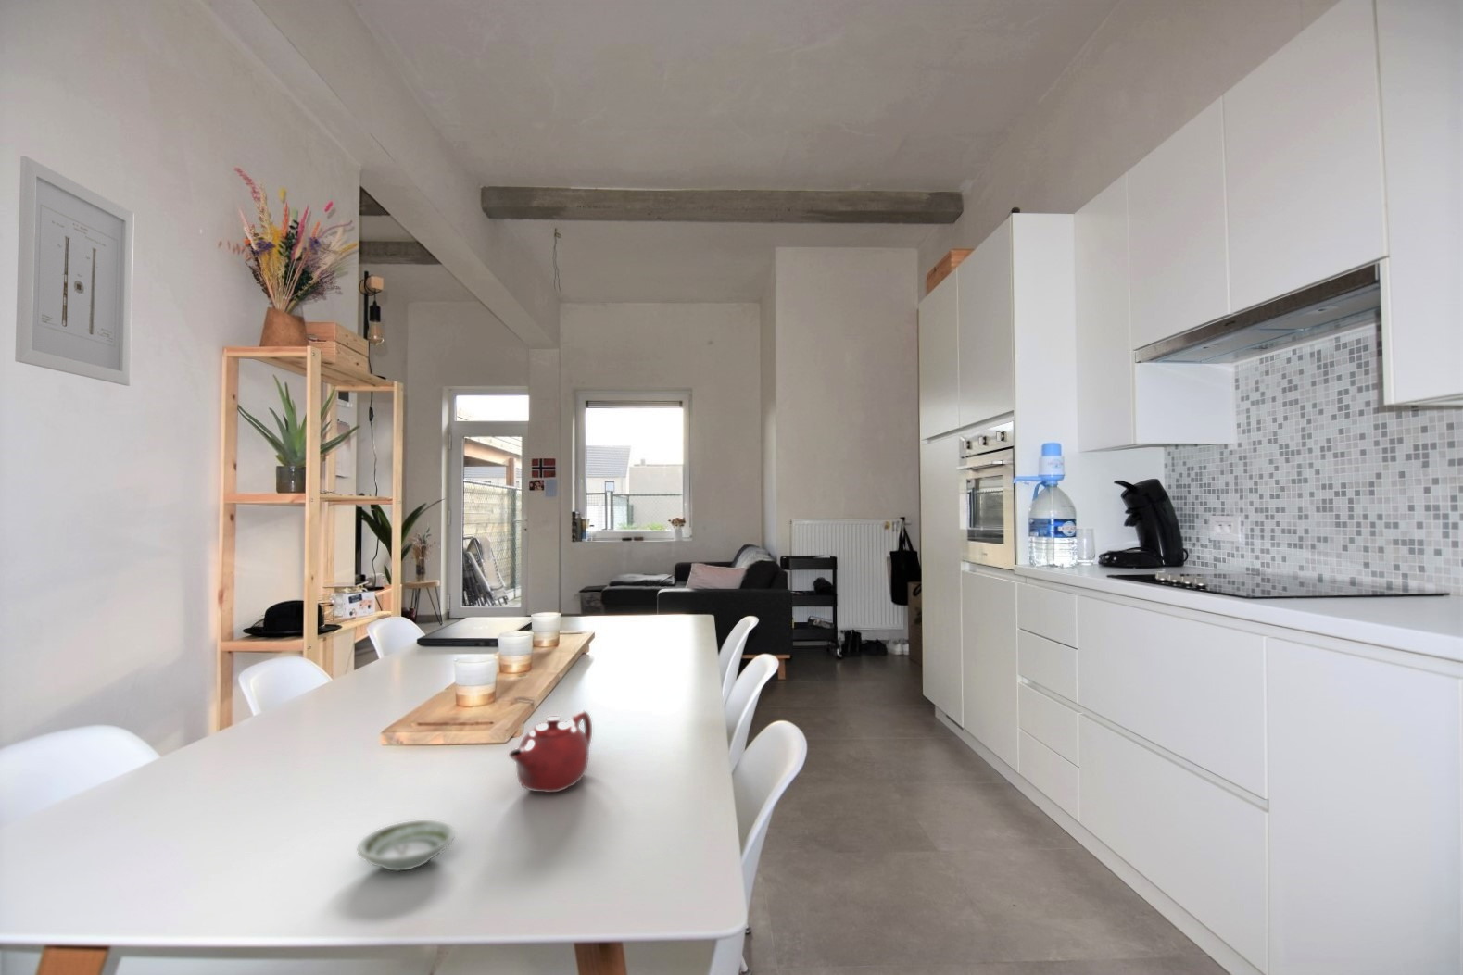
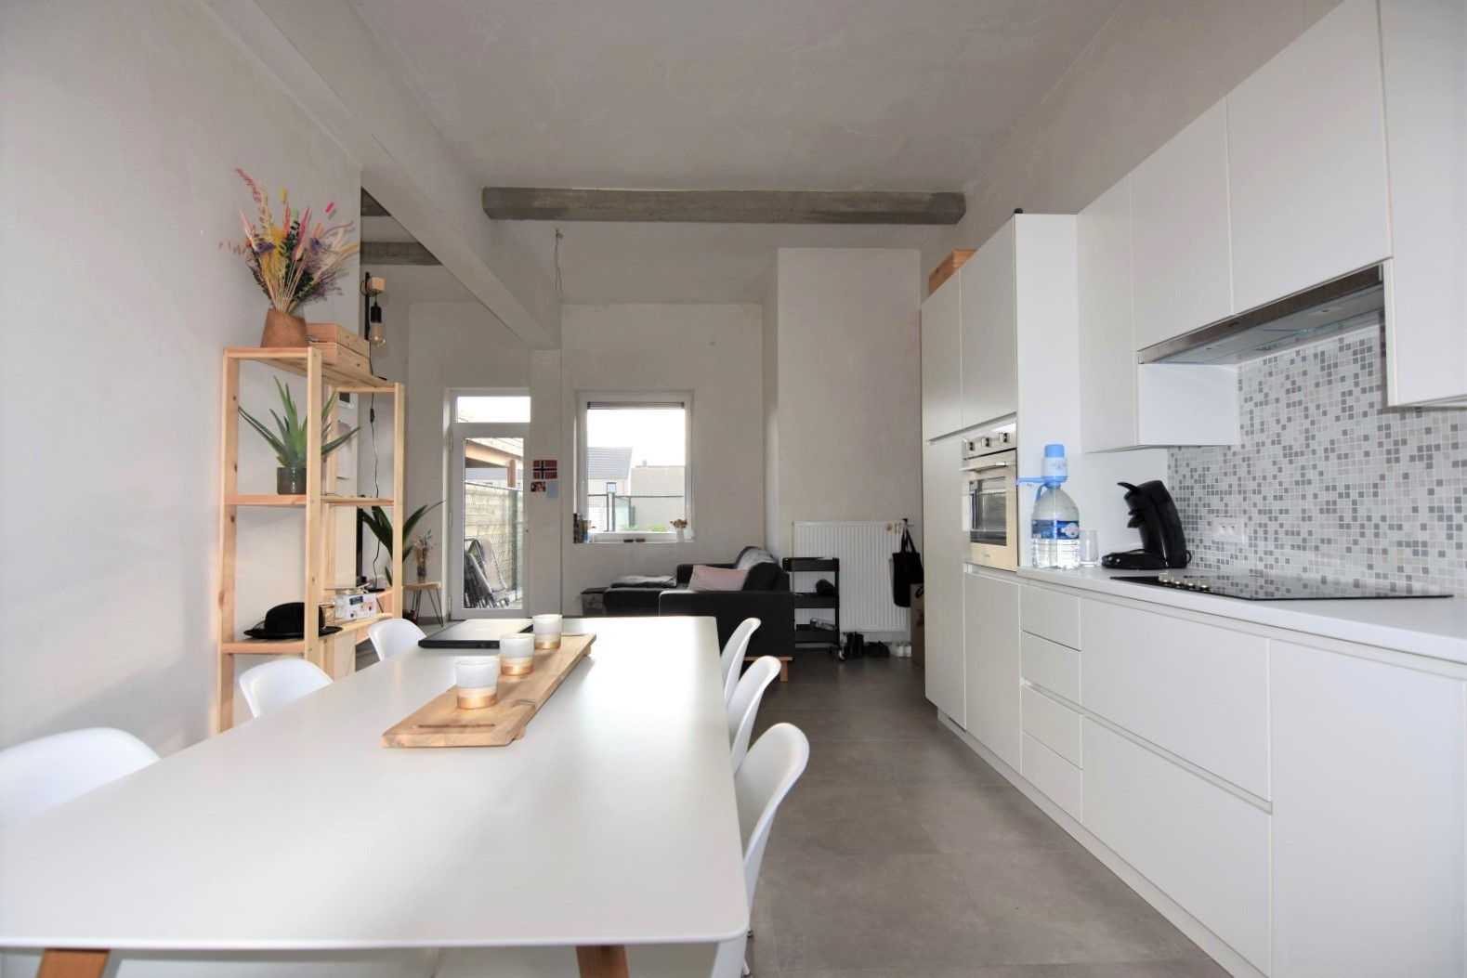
- wall art [14,155,135,387]
- teapot [507,711,593,793]
- saucer [357,819,456,872]
